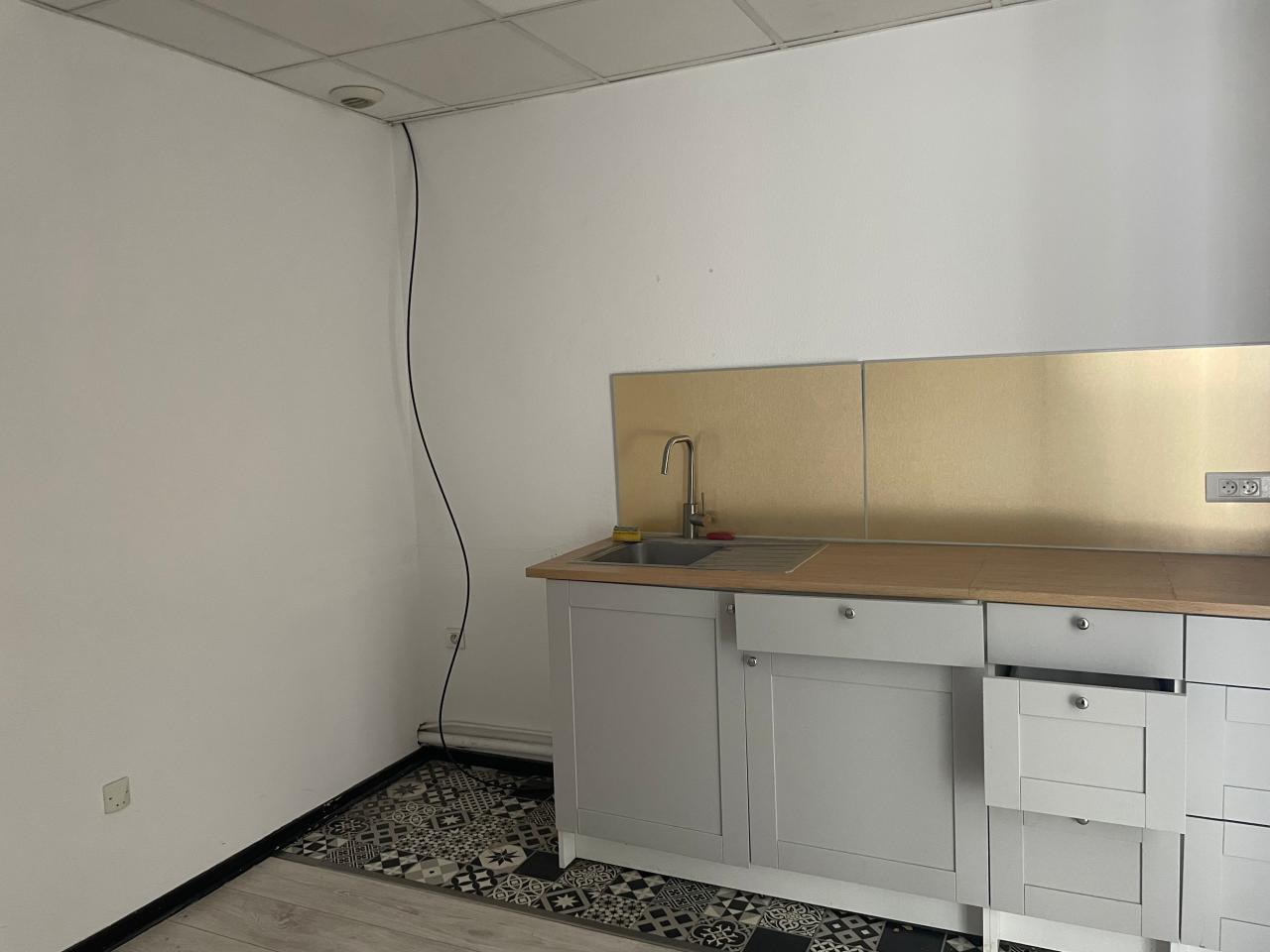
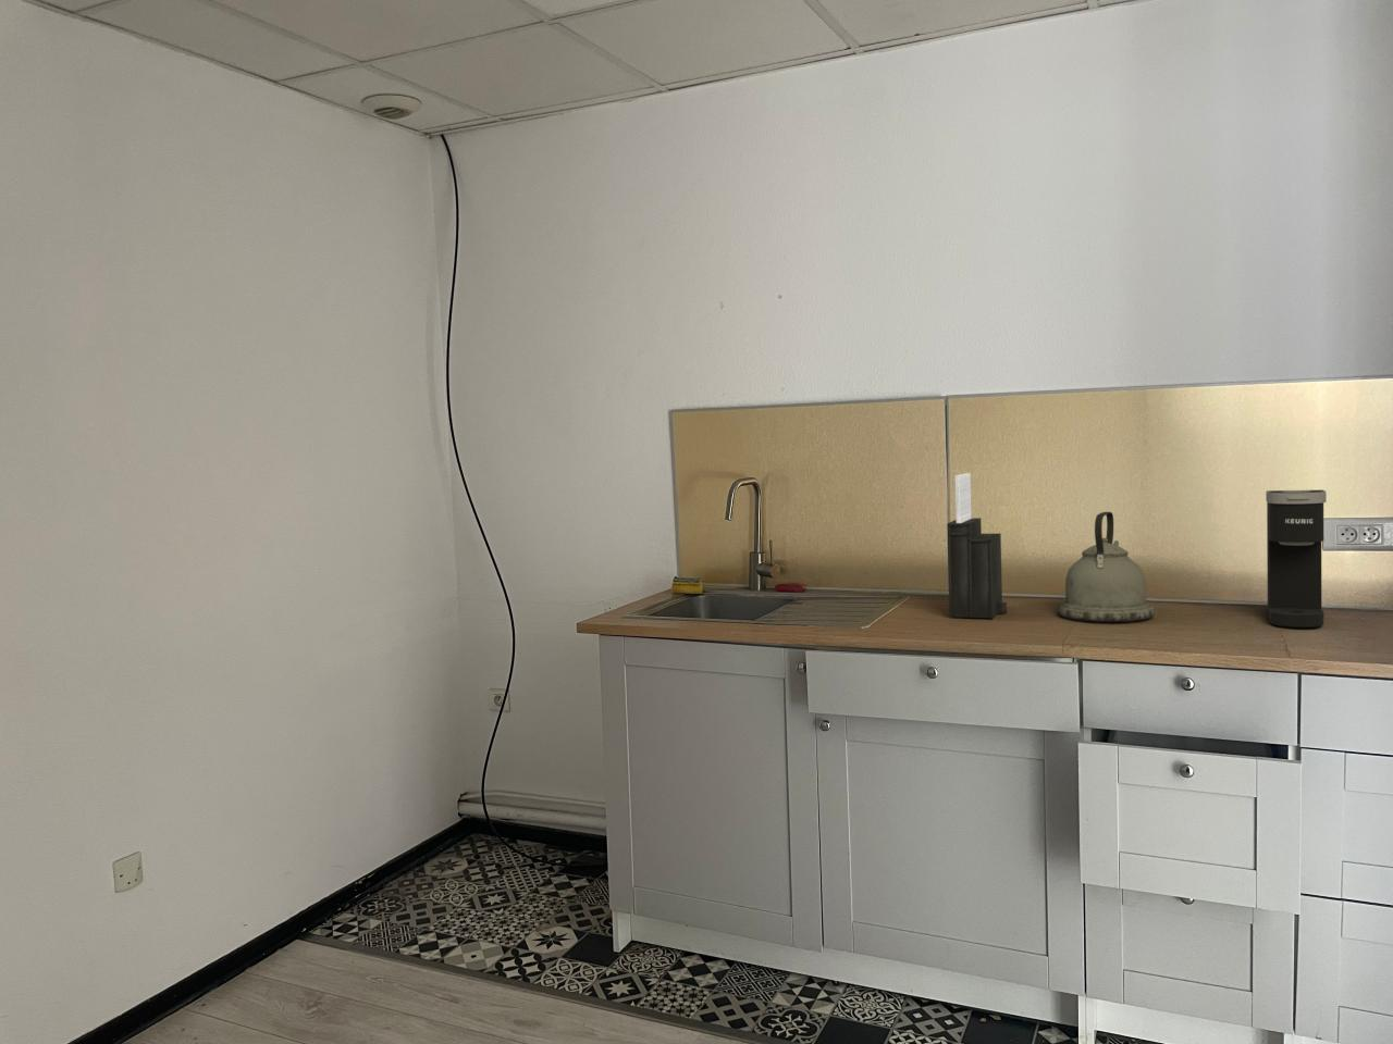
+ knife block [945,472,1008,619]
+ coffee maker [1265,489,1327,628]
+ kettle [1057,511,1156,623]
